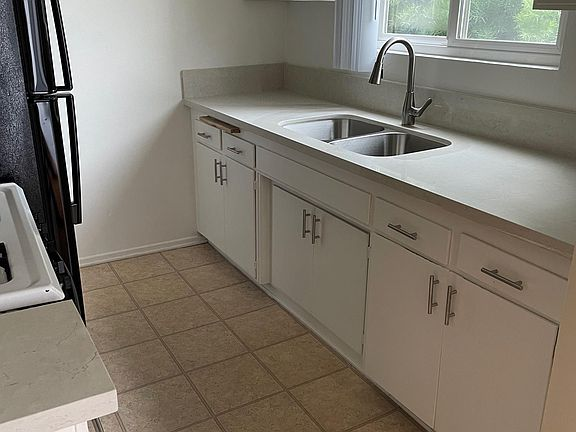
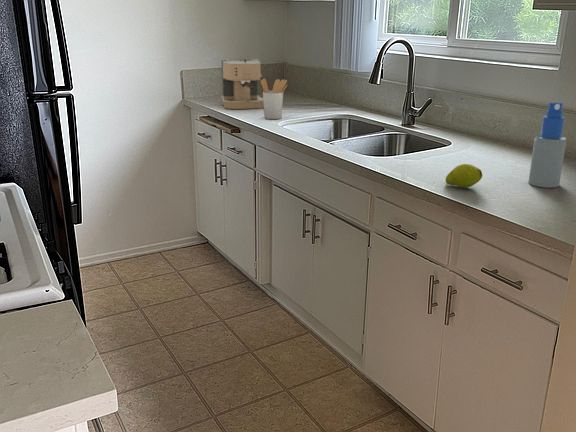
+ coffee maker [220,58,265,110]
+ spray bottle [527,101,567,189]
+ fruit [445,163,483,189]
+ utensil holder [260,78,288,120]
